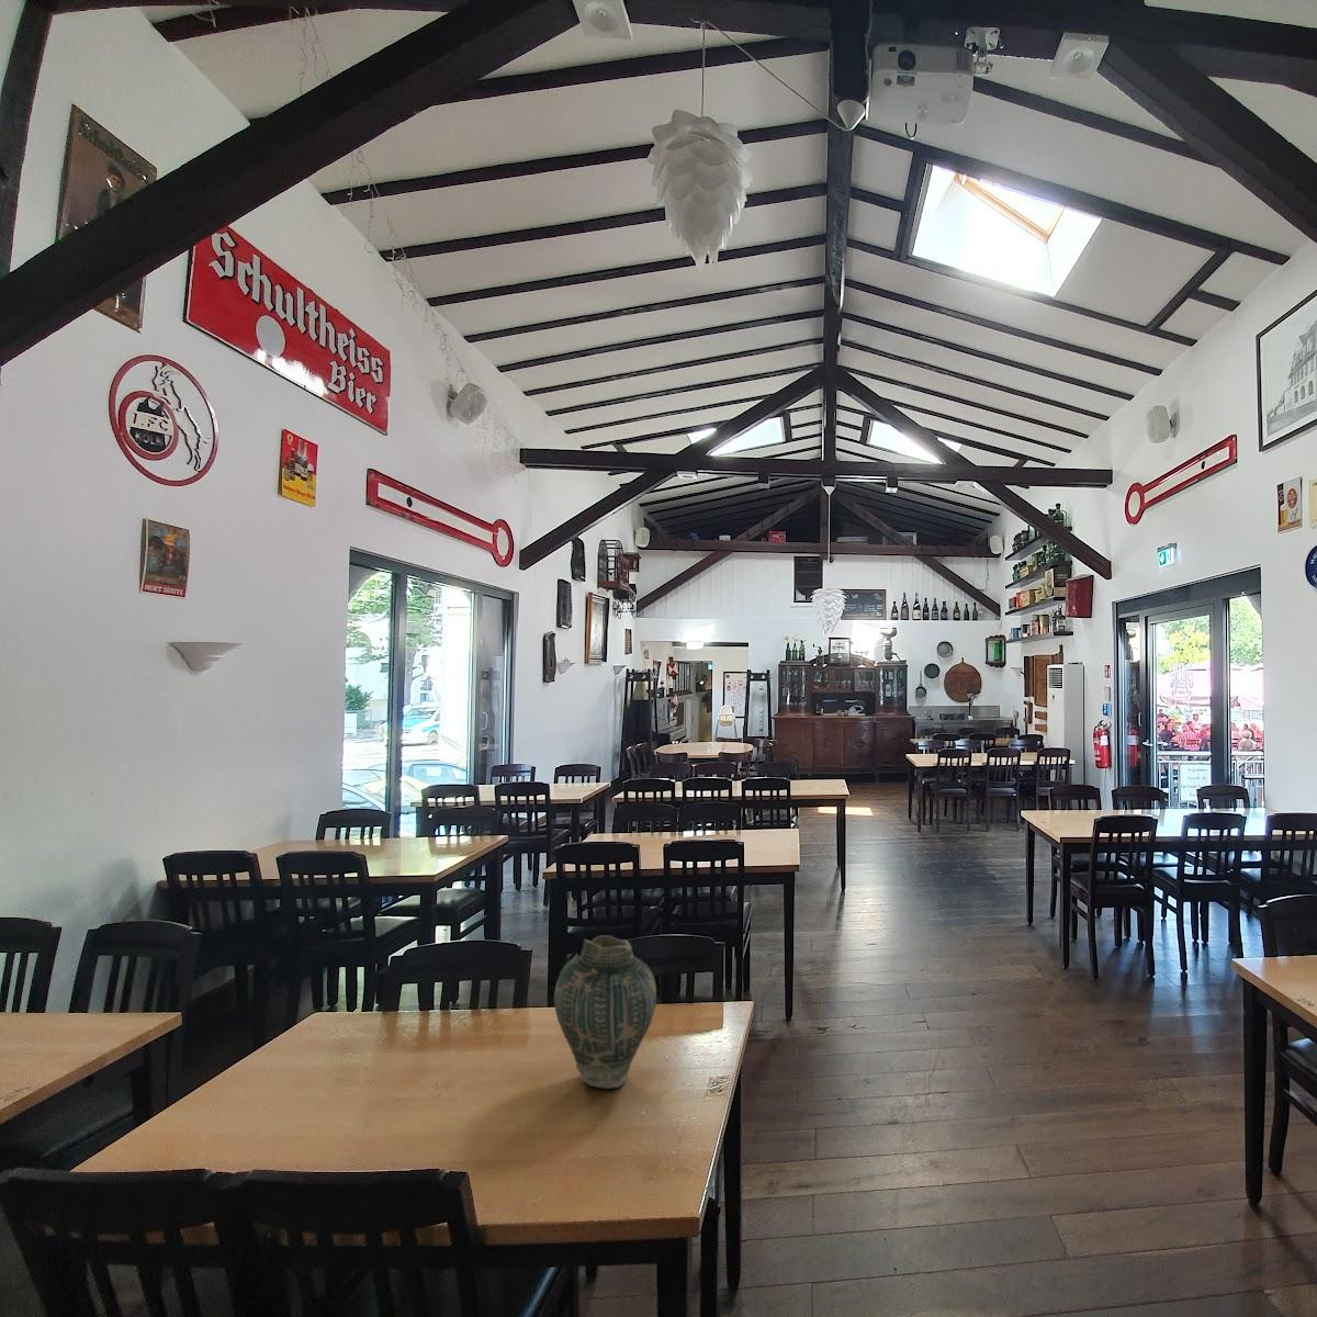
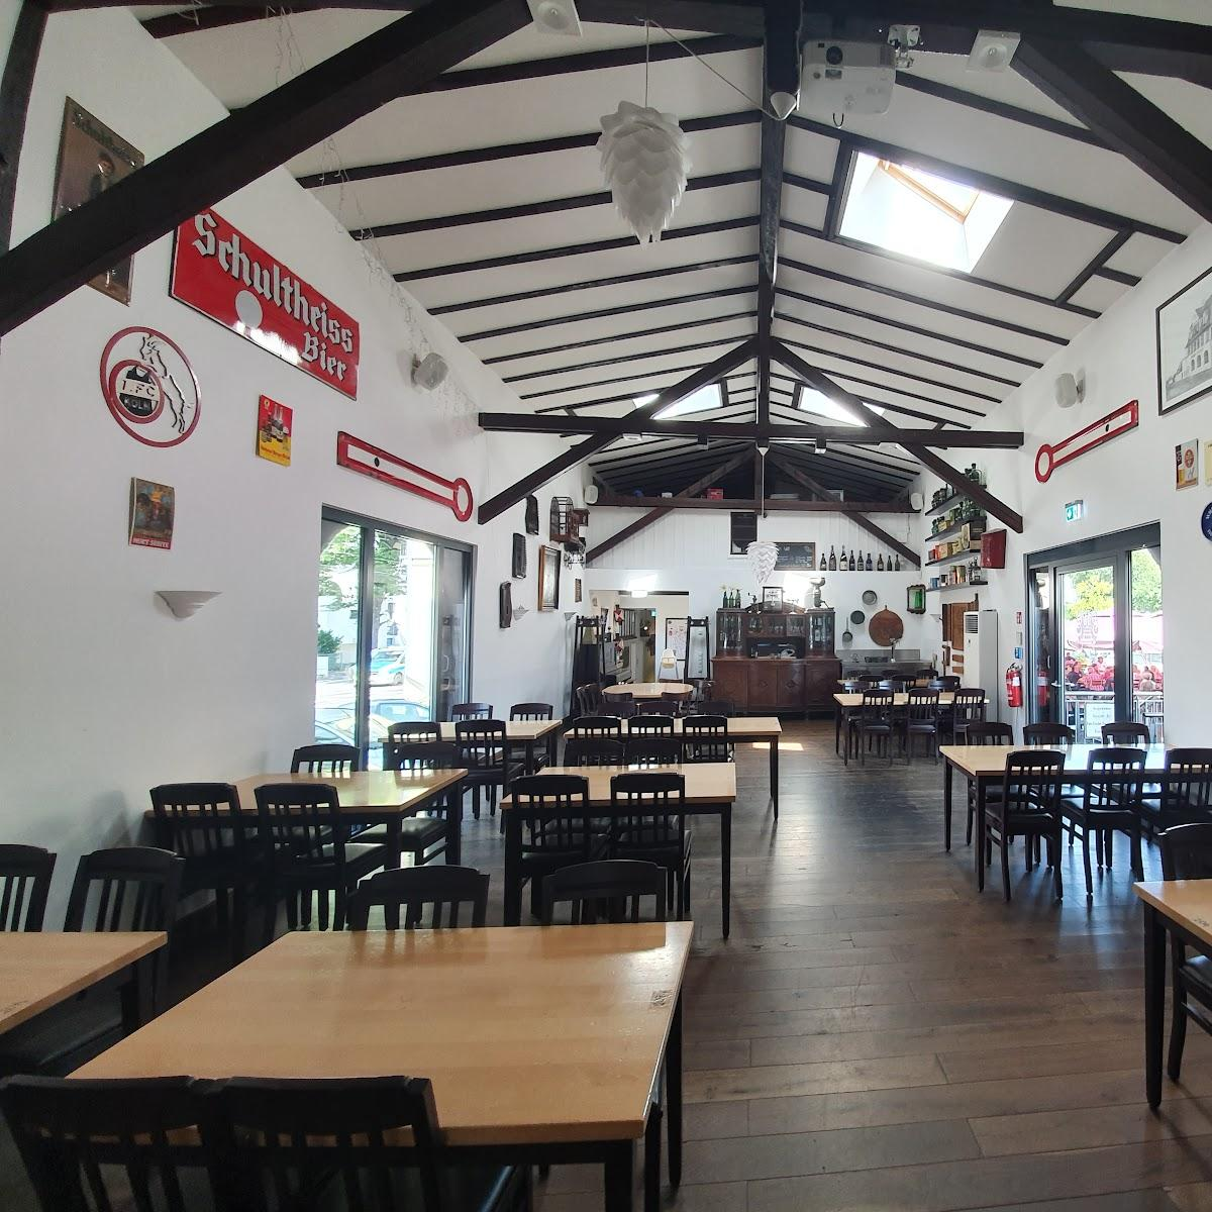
- vase [554,933,657,1090]
